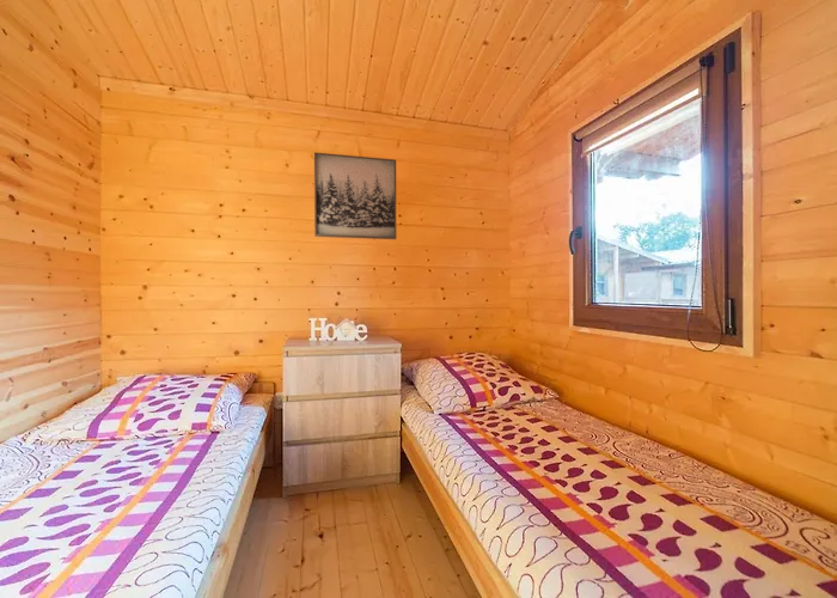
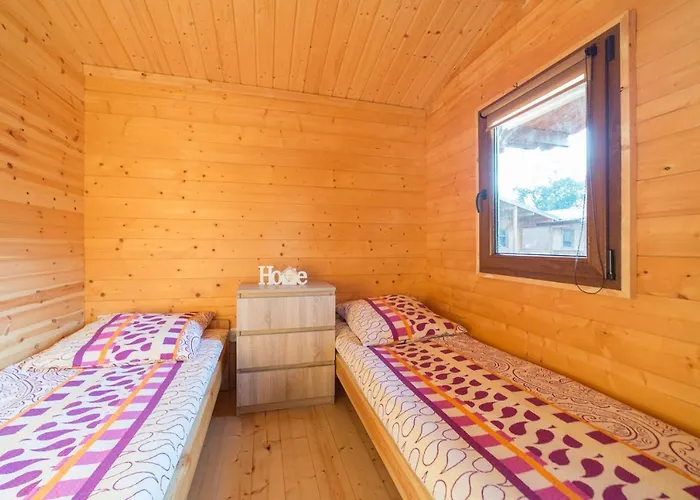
- wall art [313,152,397,240]
